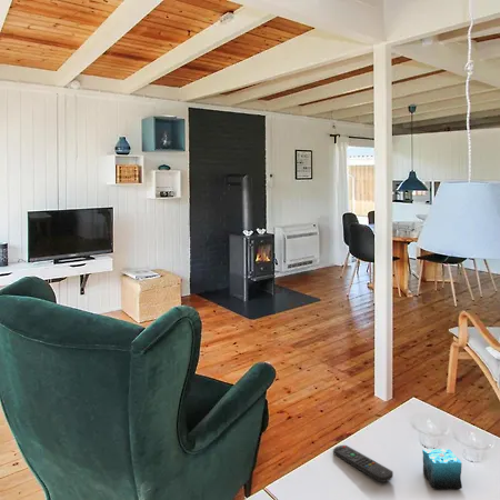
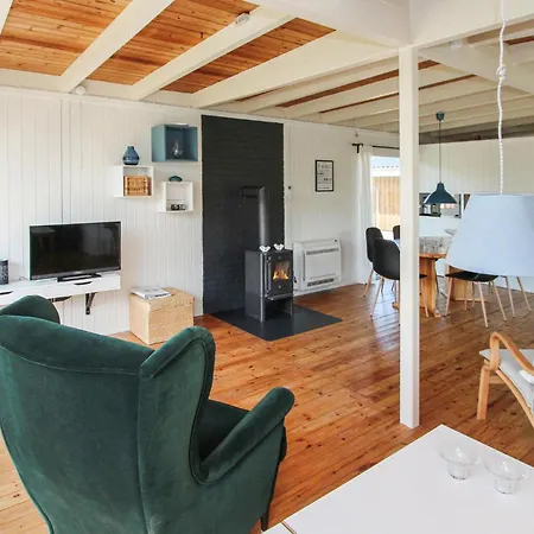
- candle [421,448,463,490]
- remote control [332,444,394,483]
